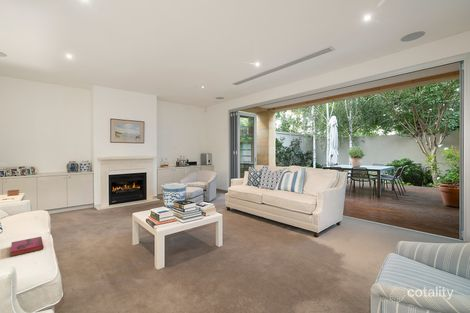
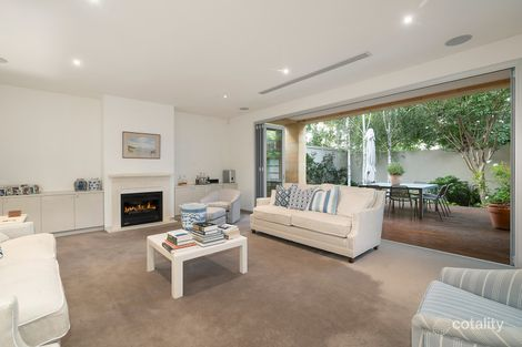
- hardback book [9,236,45,257]
